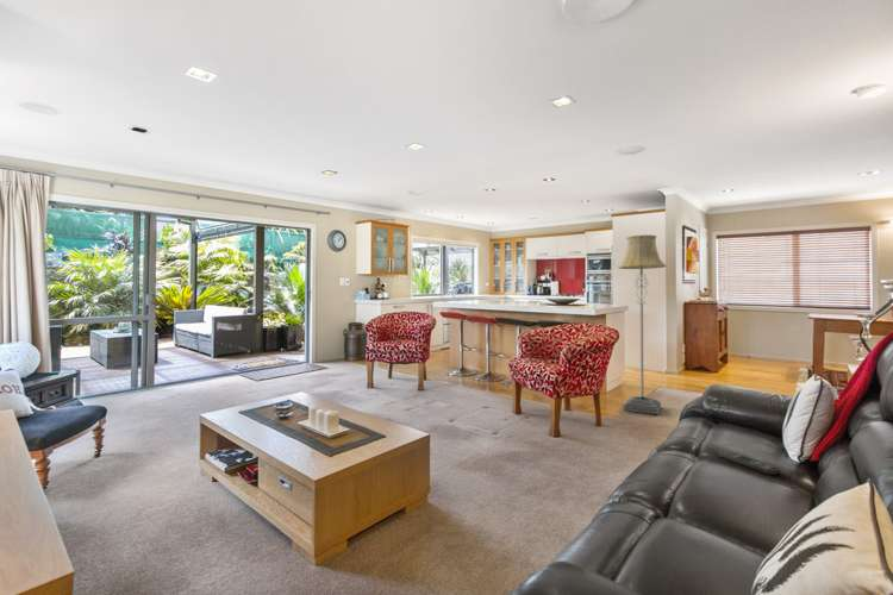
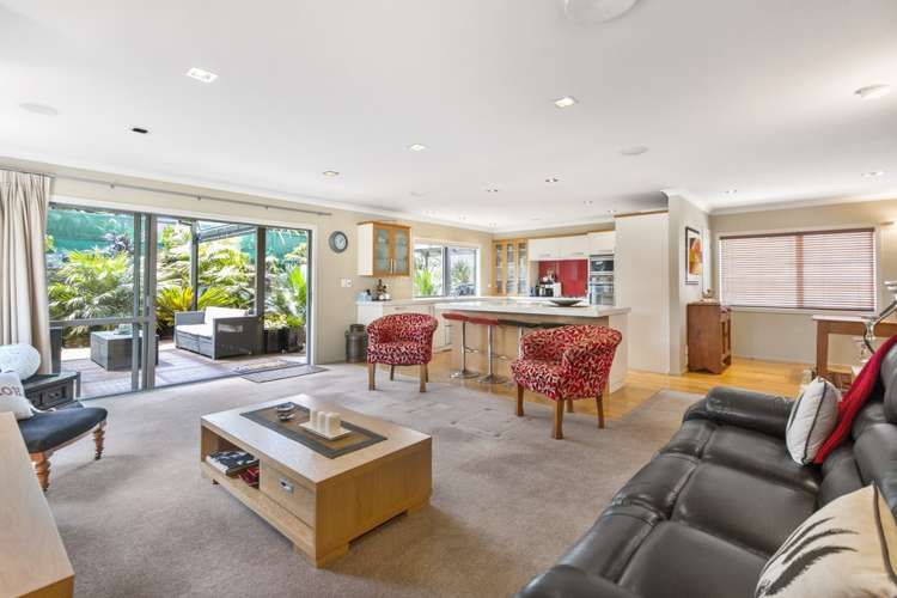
- remote control [717,449,781,476]
- floor lamp [617,234,668,415]
